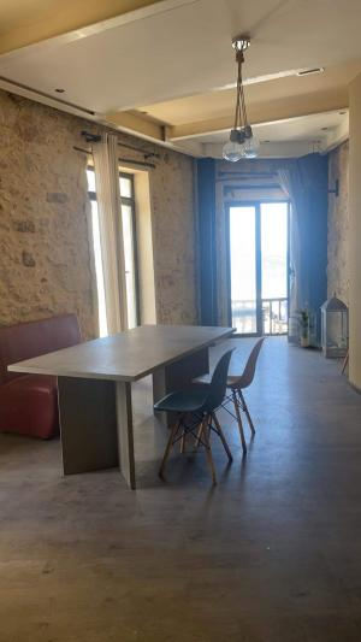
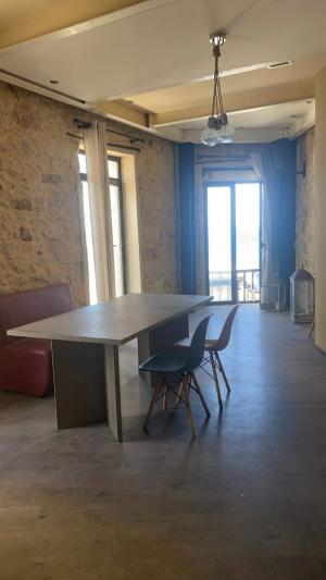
- indoor plant [290,306,320,348]
